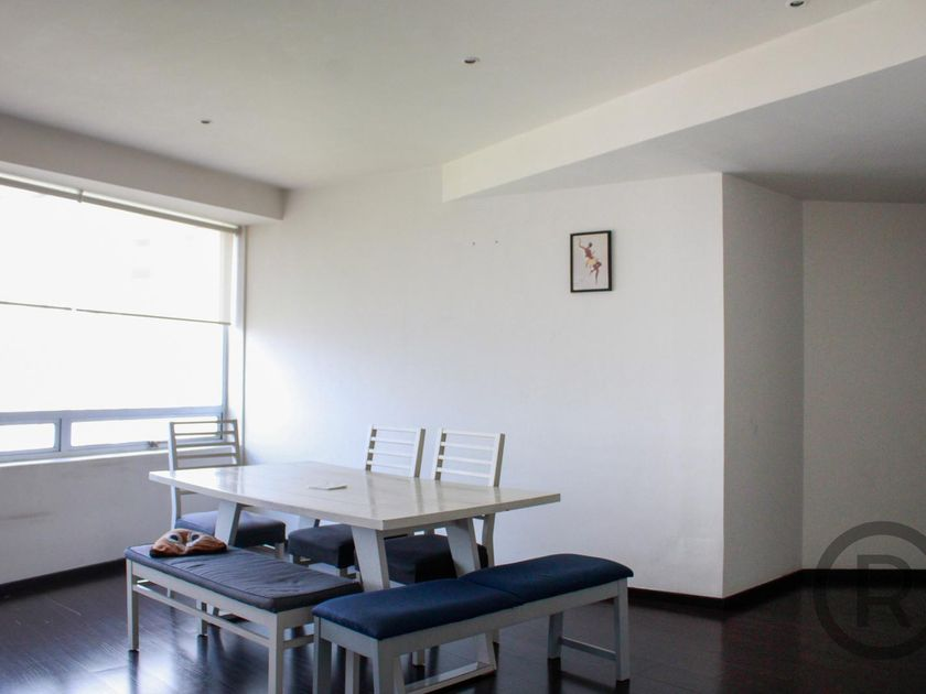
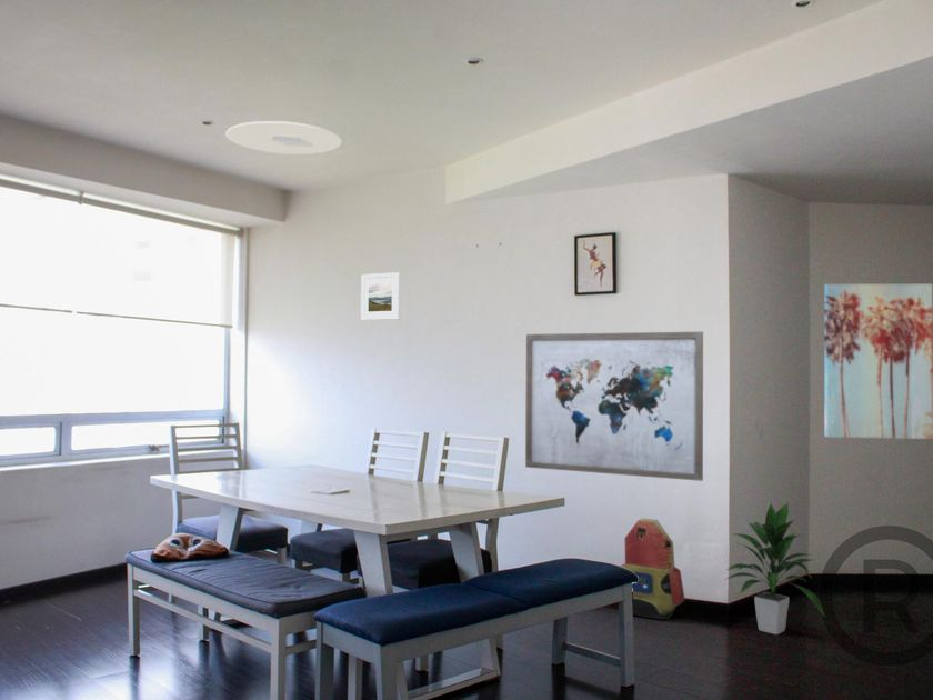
+ indoor plant [724,501,826,636]
+ wall art [524,331,704,482]
+ backpack [619,517,685,621]
+ ceiling light [224,120,342,156]
+ wall art [823,283,933,440]
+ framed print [360,271,402,321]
